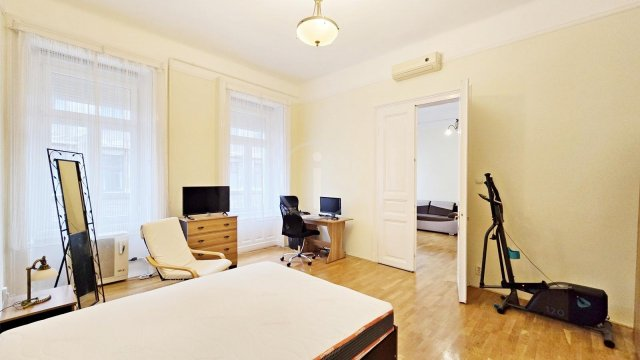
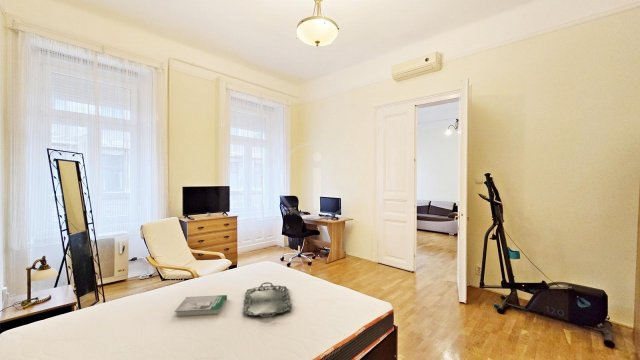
+ book [174,294,228,317]
+ serving tray [242,281,293,318]
